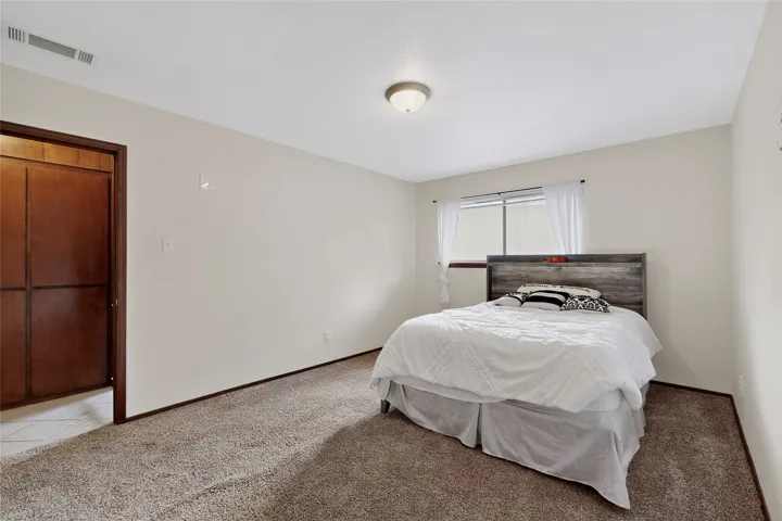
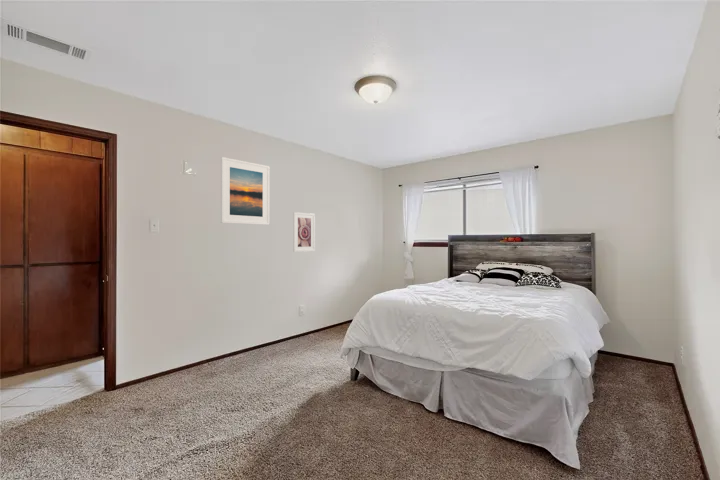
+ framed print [292,211,316,253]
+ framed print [220,156,271,226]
